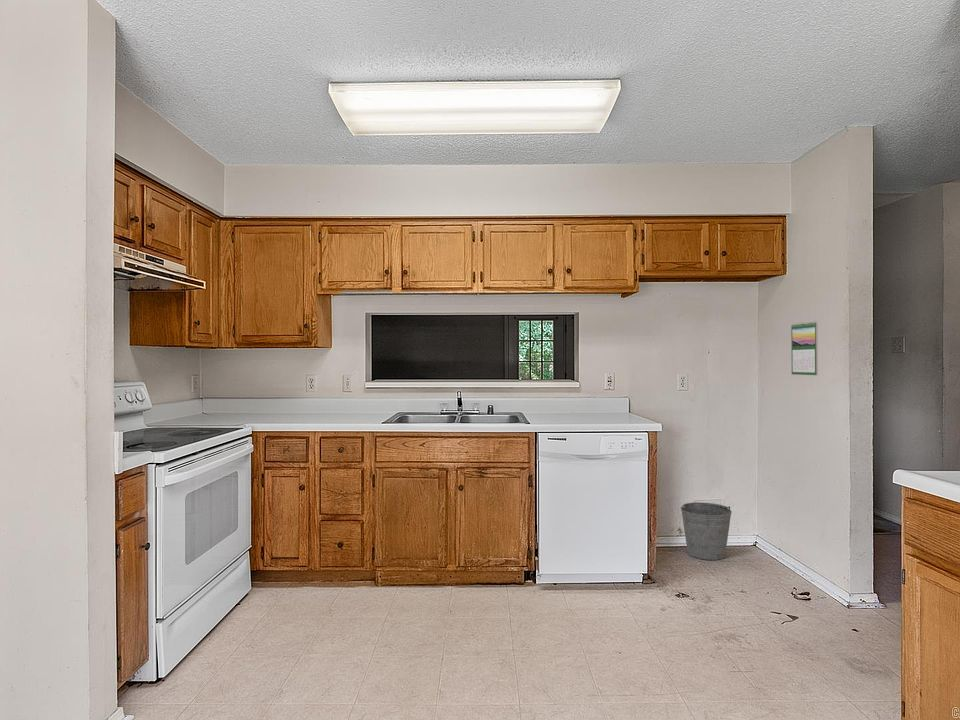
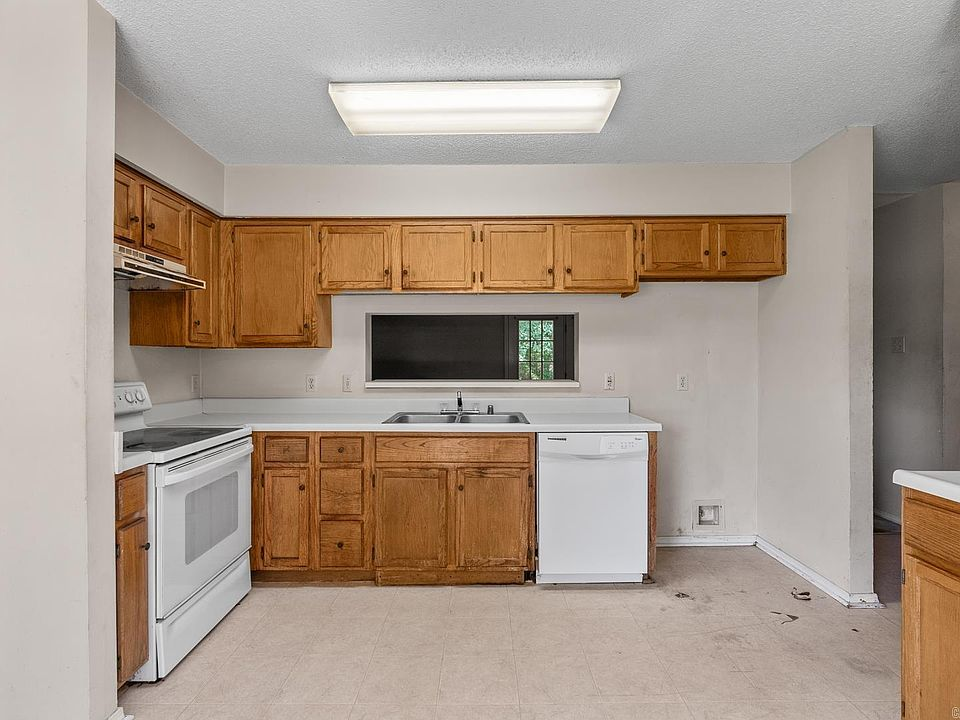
- bucket [680,501,733,561]
- calendar [790,320,819,376]
